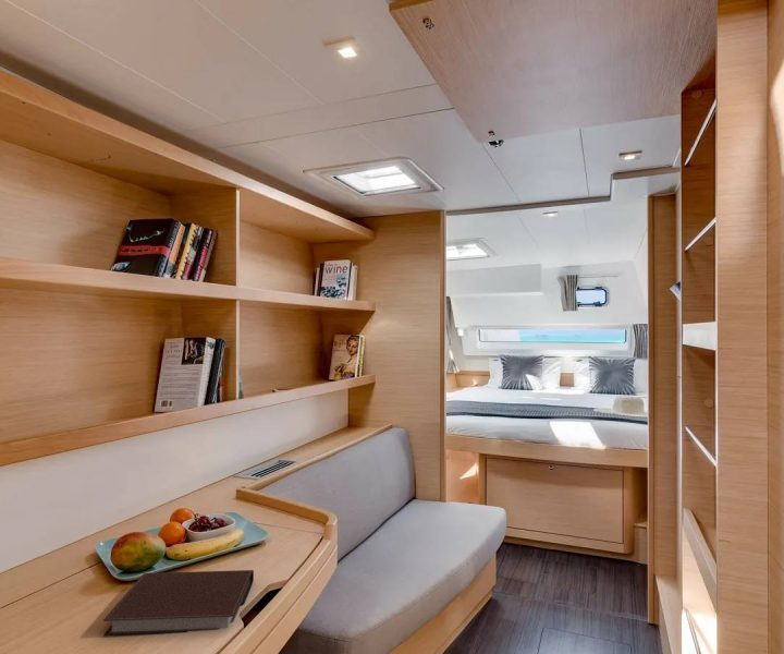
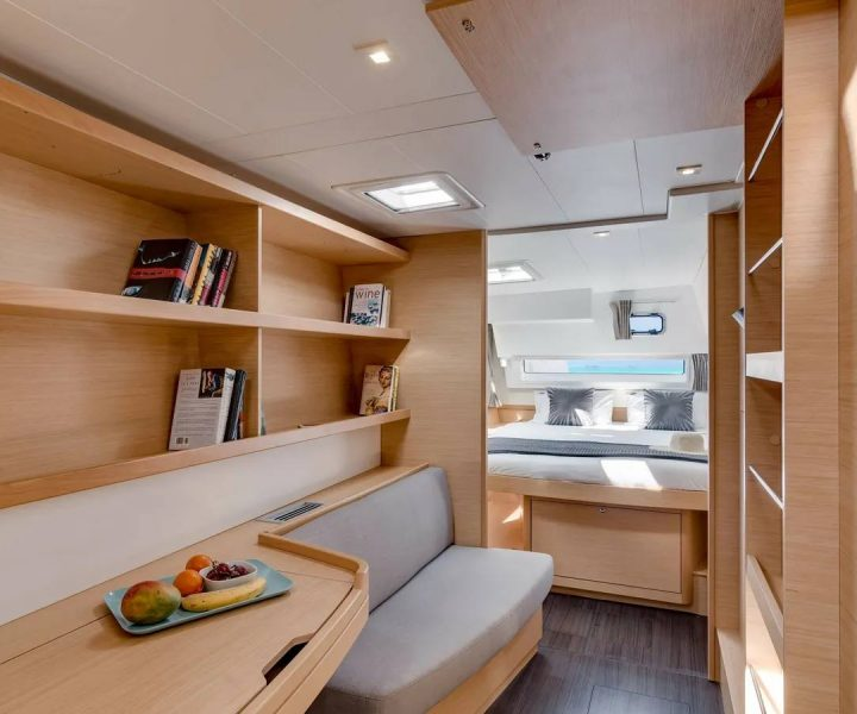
- notebook [102,569,255,638]
